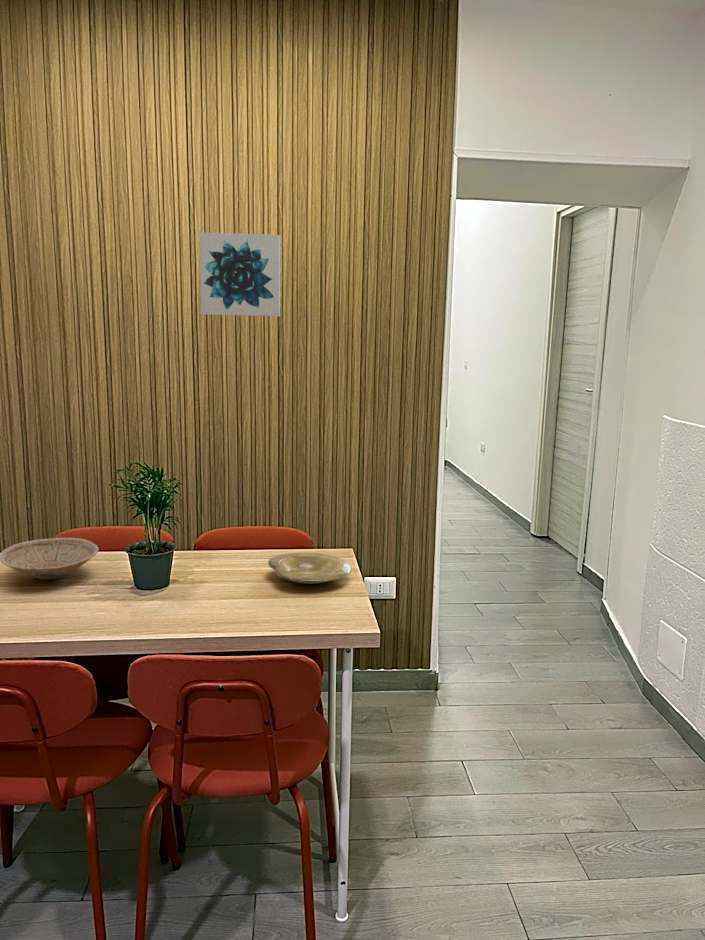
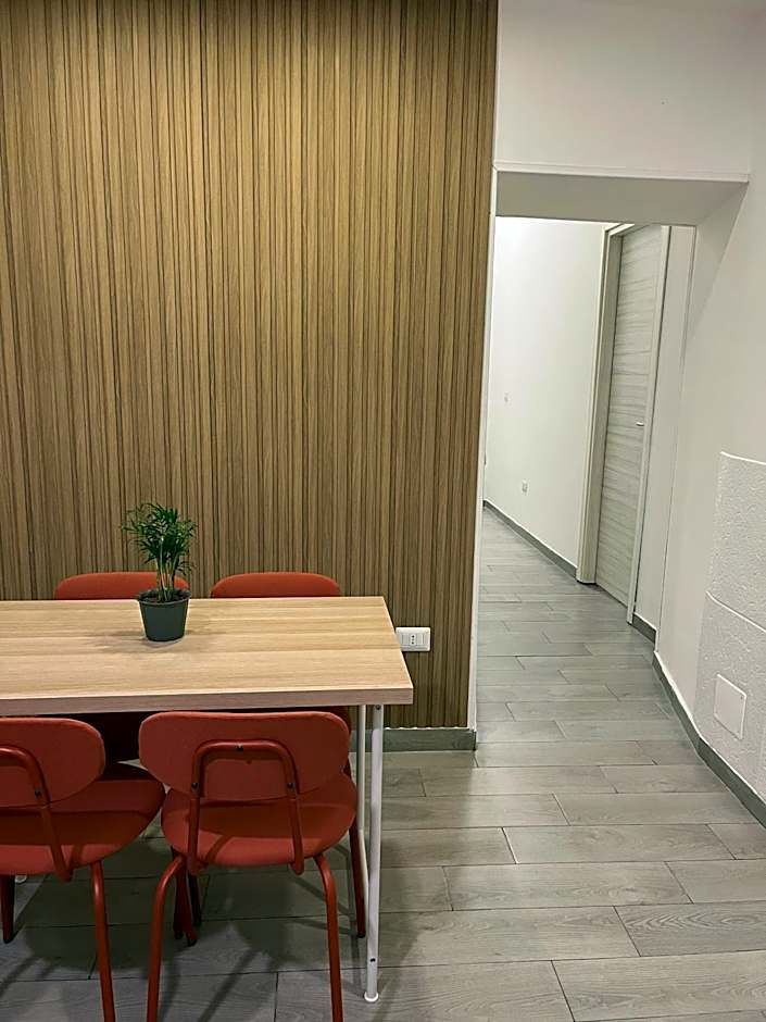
- bowl [0,537,100,581]
- wall art [199,231,281,317]
- plate [267,552,353,585]
